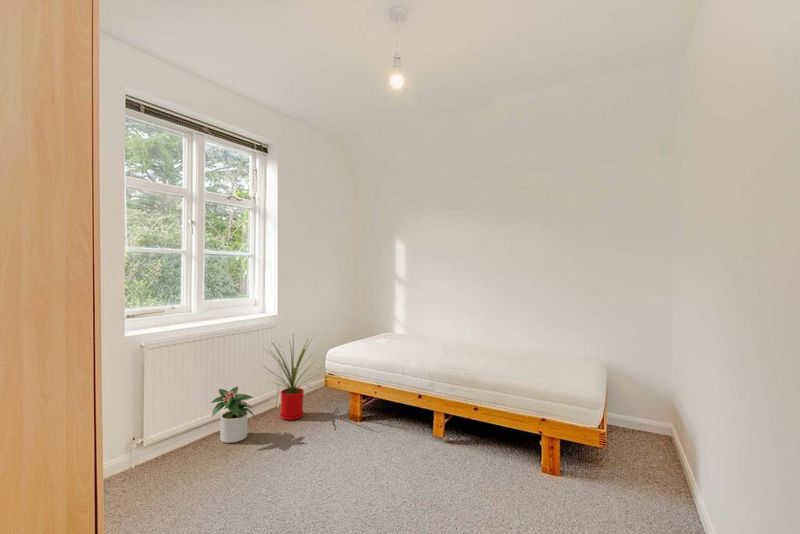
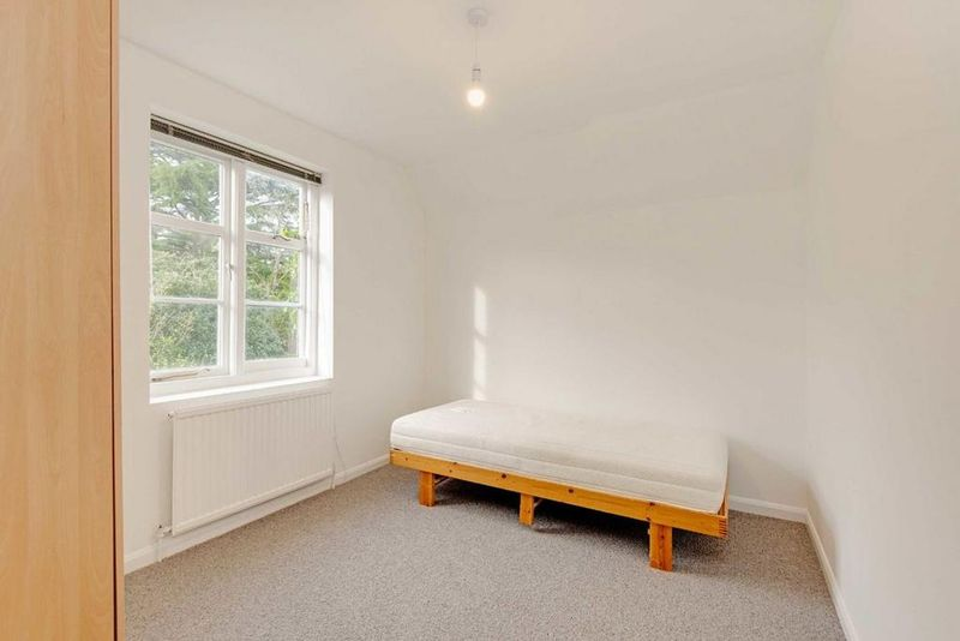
- house plant [263,332,324,421]
- potted plant [210,386,257,444]
